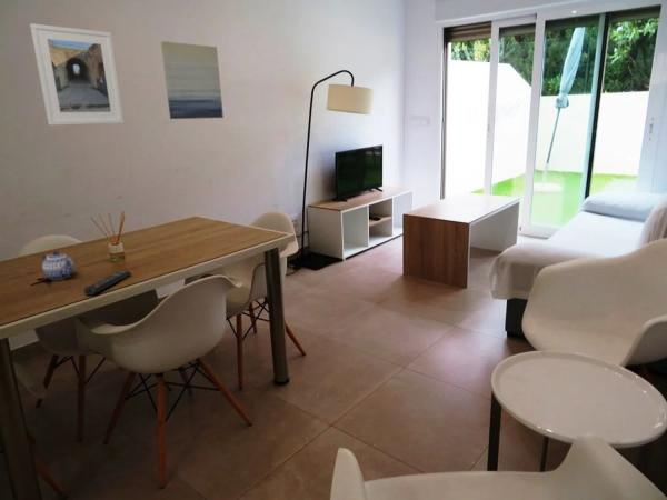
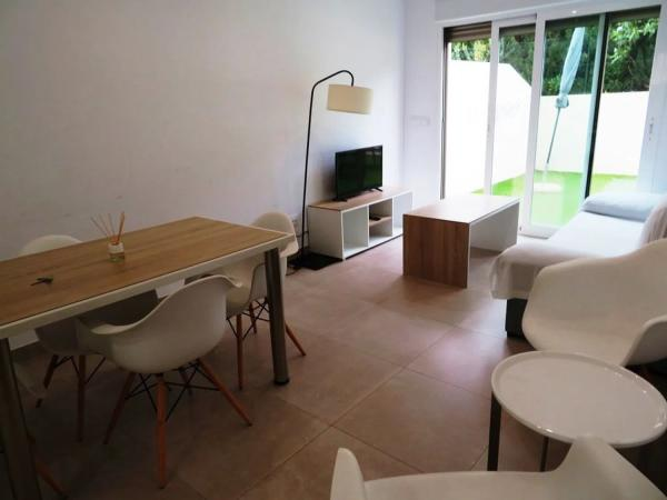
- teapot [41,250,76,281]
- remote control [83,270,132,296]
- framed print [29,22,125,127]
- wall art [160,40,225,120]
